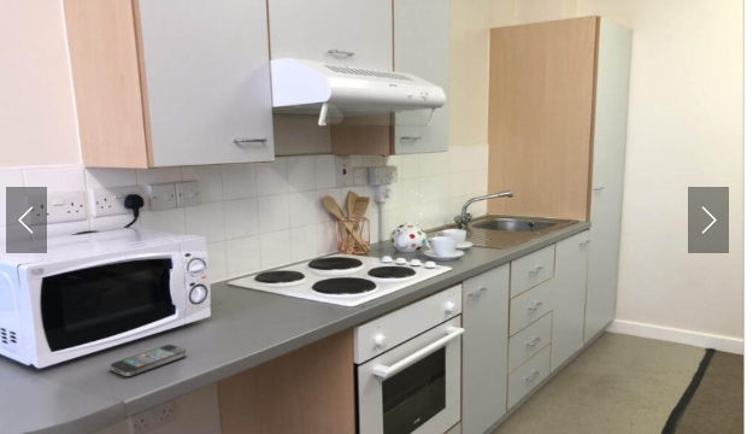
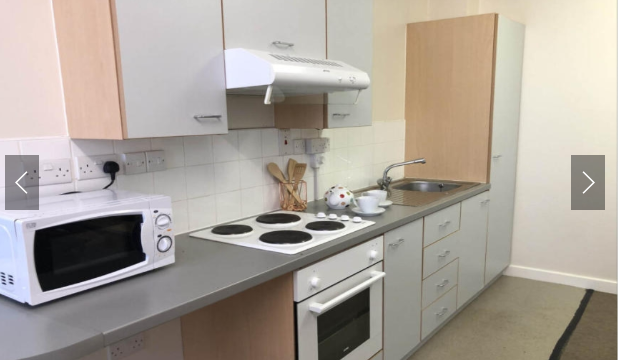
- smartphone [110,344,188,377]
